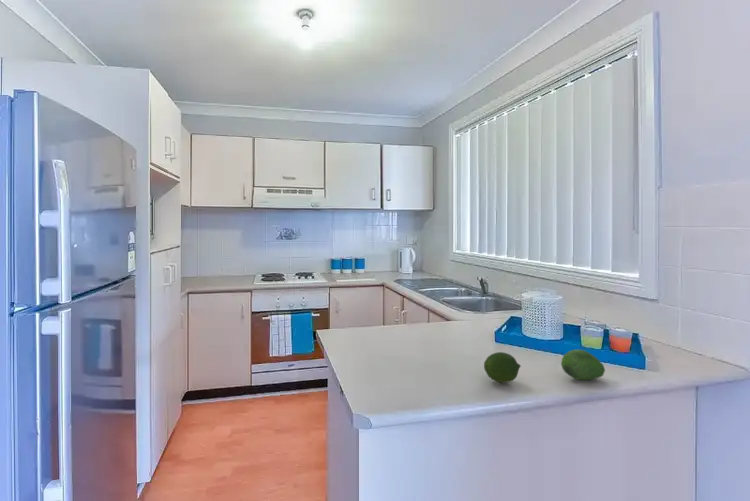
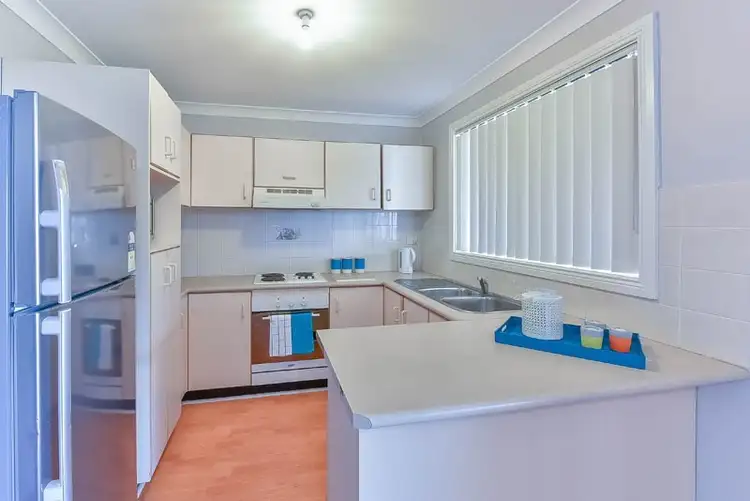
- fruit [560,348,606,381]
- fruit [483,351,521,384]
